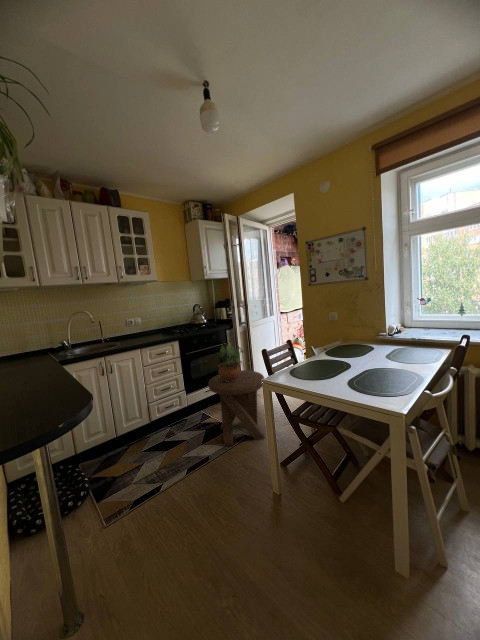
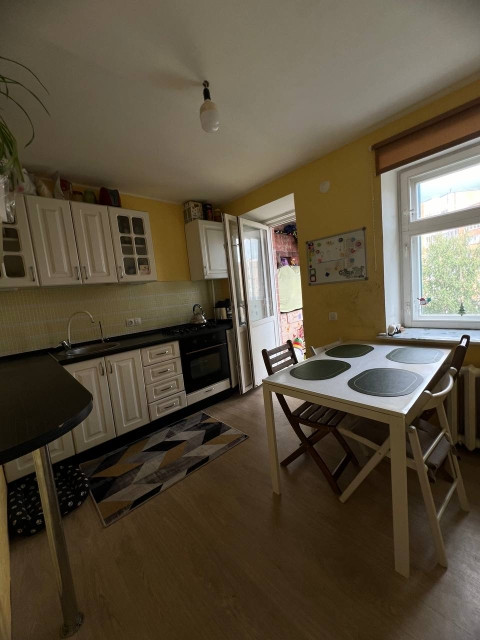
- music stool [207,369,266,447]
- potted plant [215,343,247,382]
